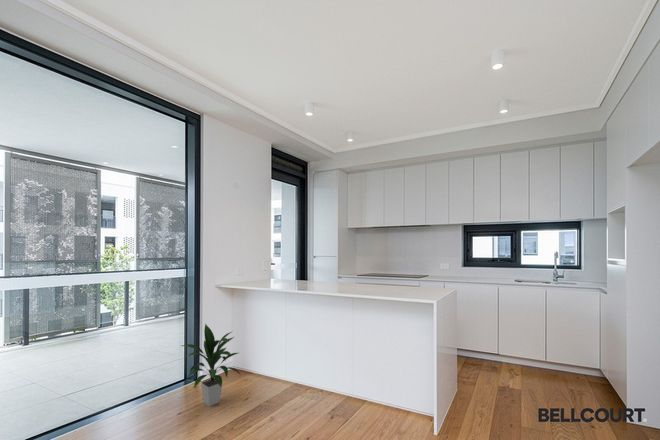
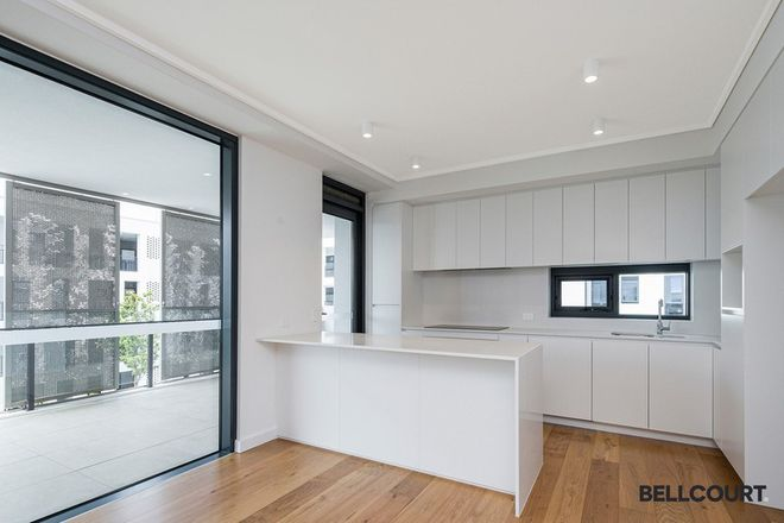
- indoor plant [180,322,242,407]
